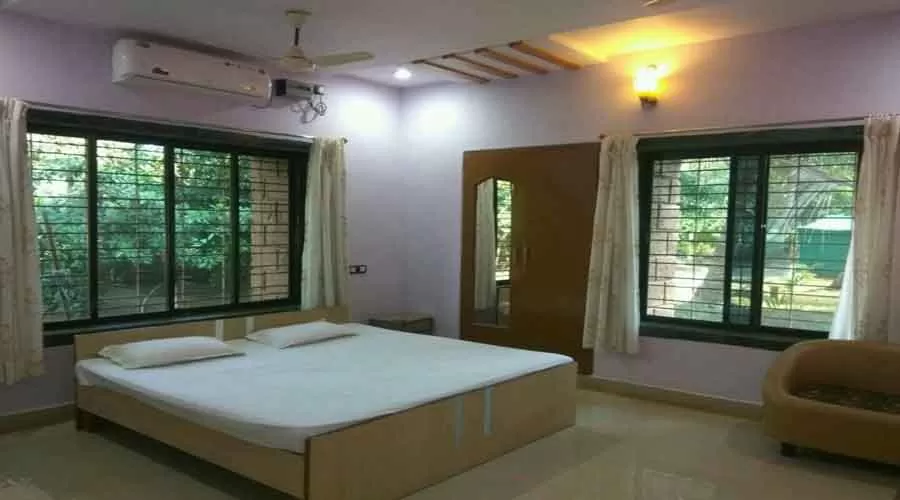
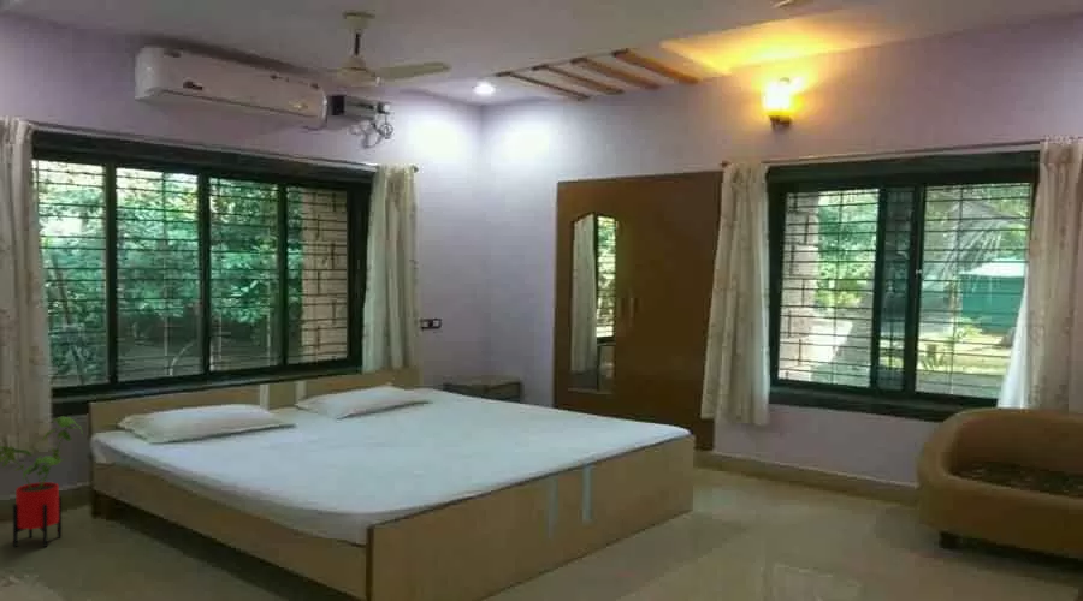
+ house plant [0,415,84,548]
